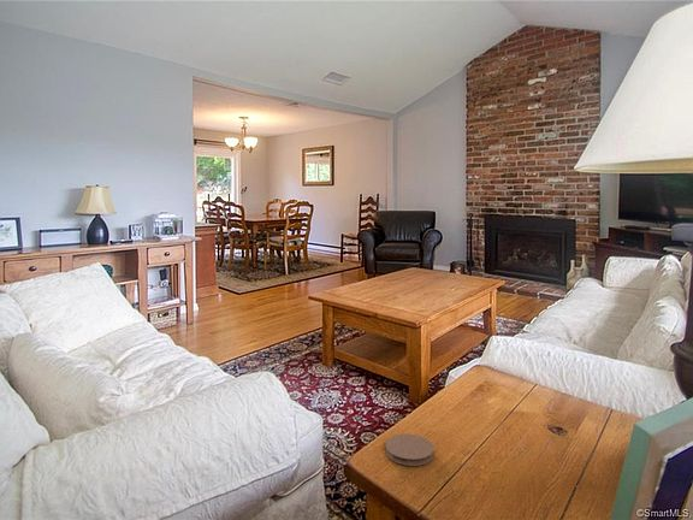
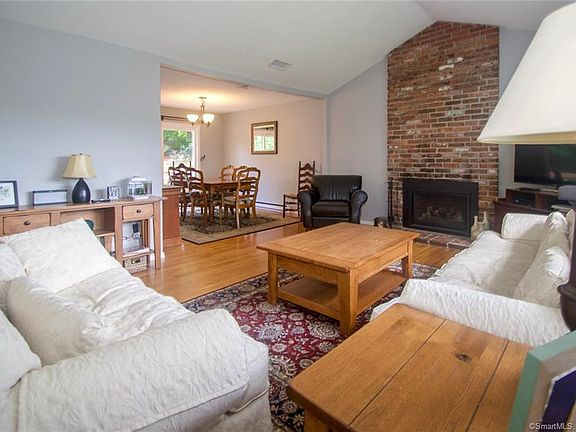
- coaster [385,433,436,467]
